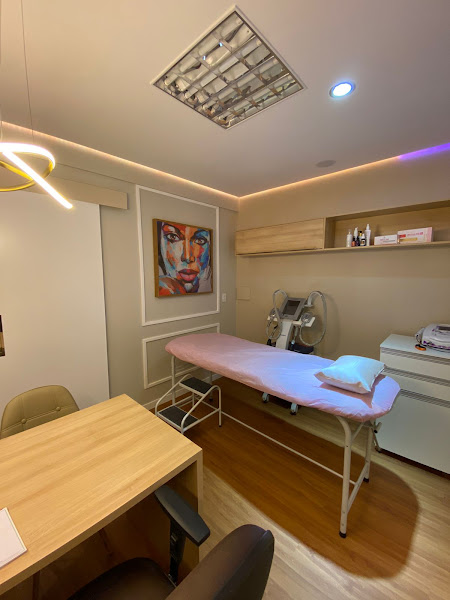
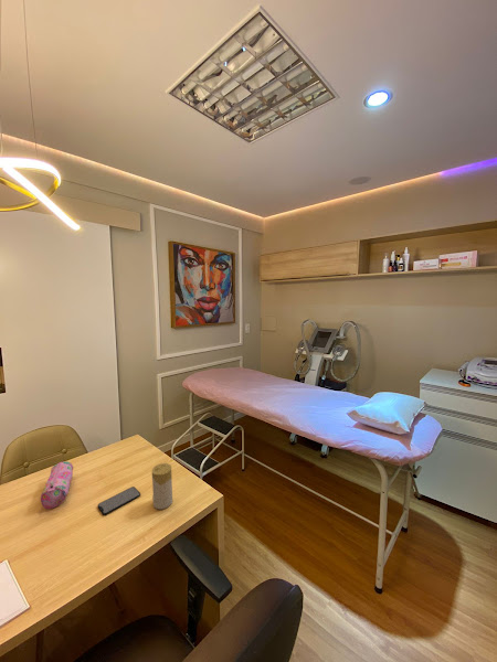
+ smartphone [97,485,141,516]
+ candle [151,462,173,510]
+ pencil case [40,460,74,510]
